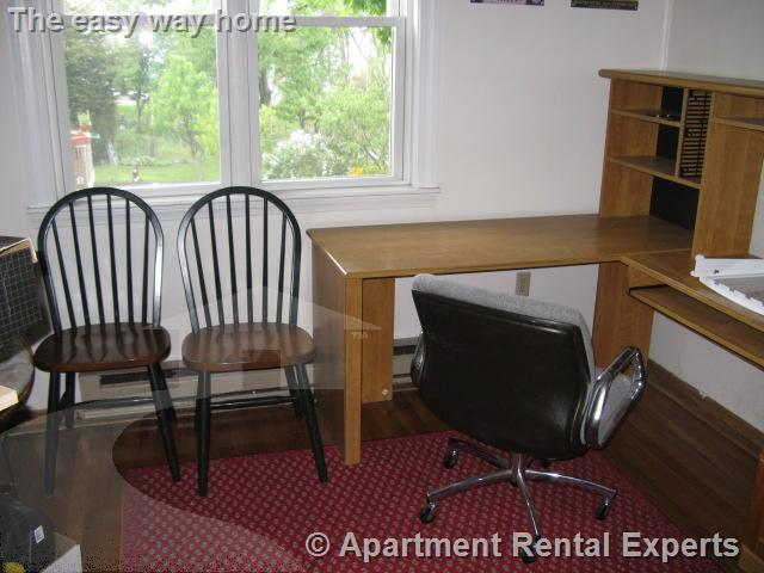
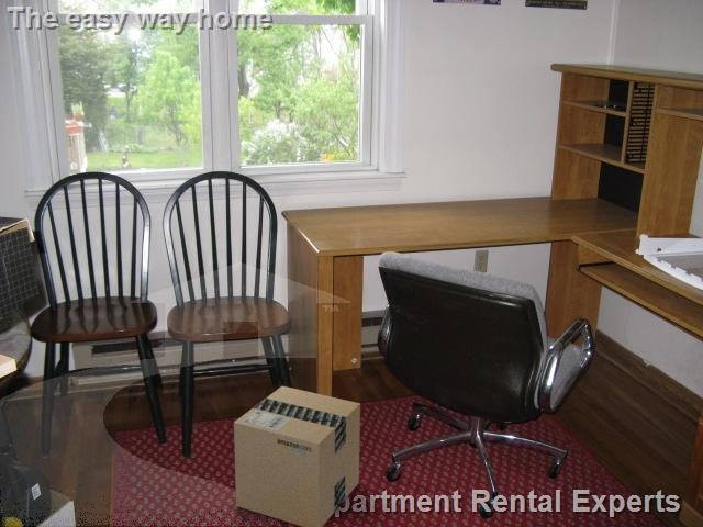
+ cardboard box [233,385,361,527]
